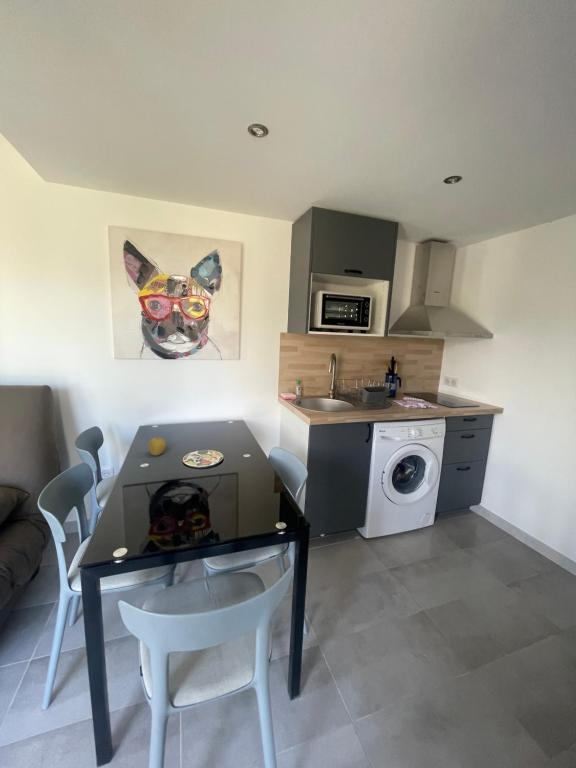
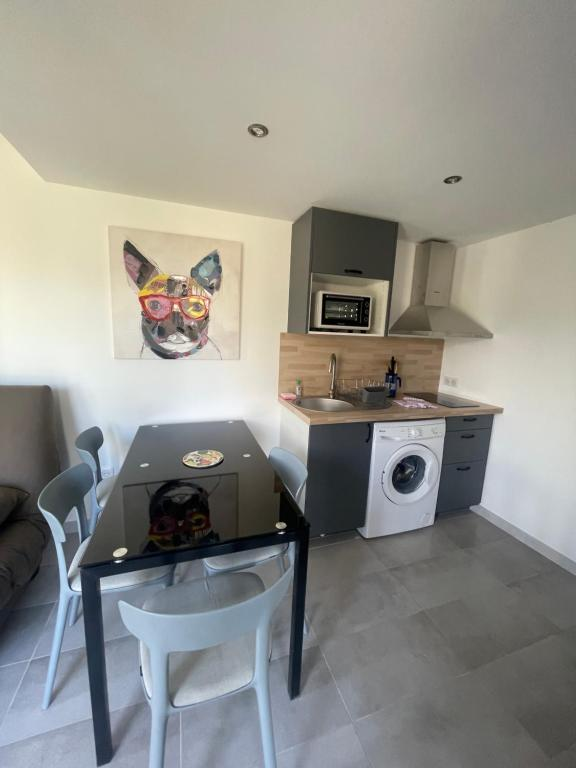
- fruit [148,436,167,456]
